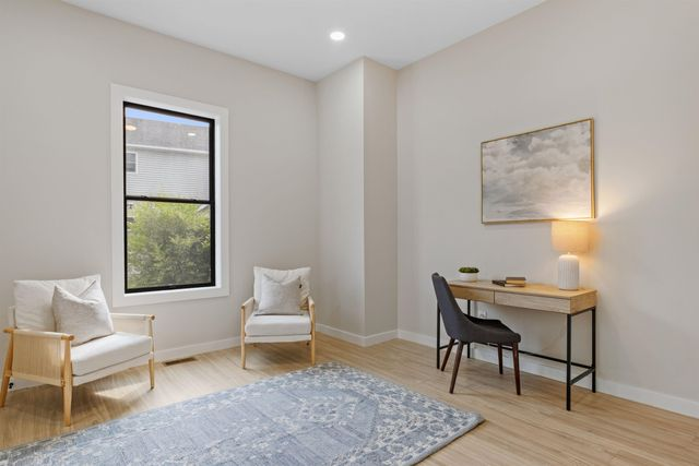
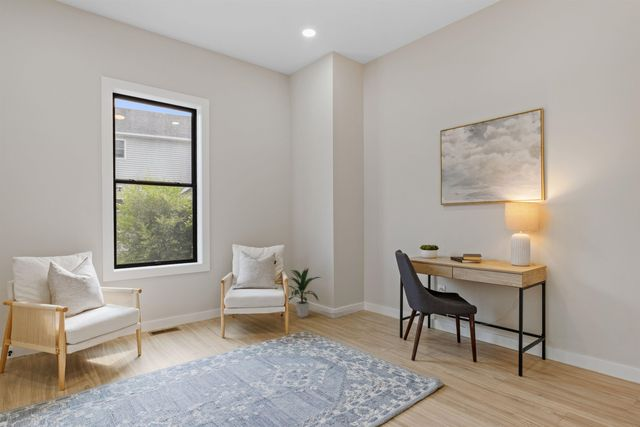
+ indoor plant [287,267,322,318]
